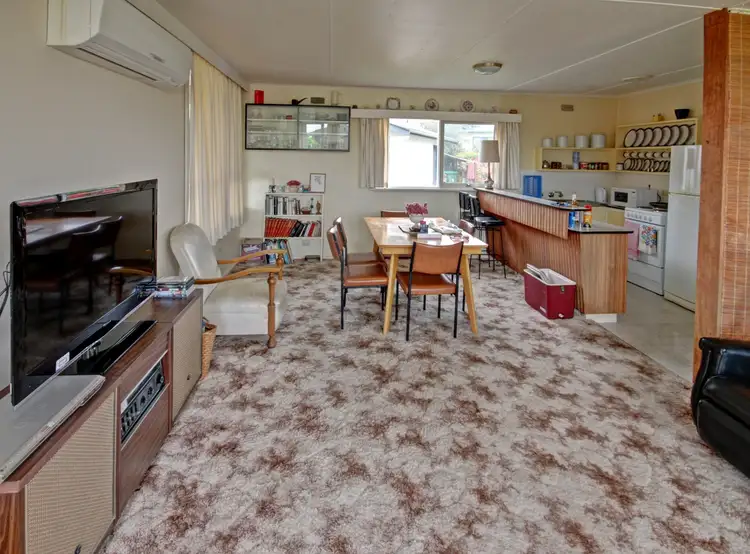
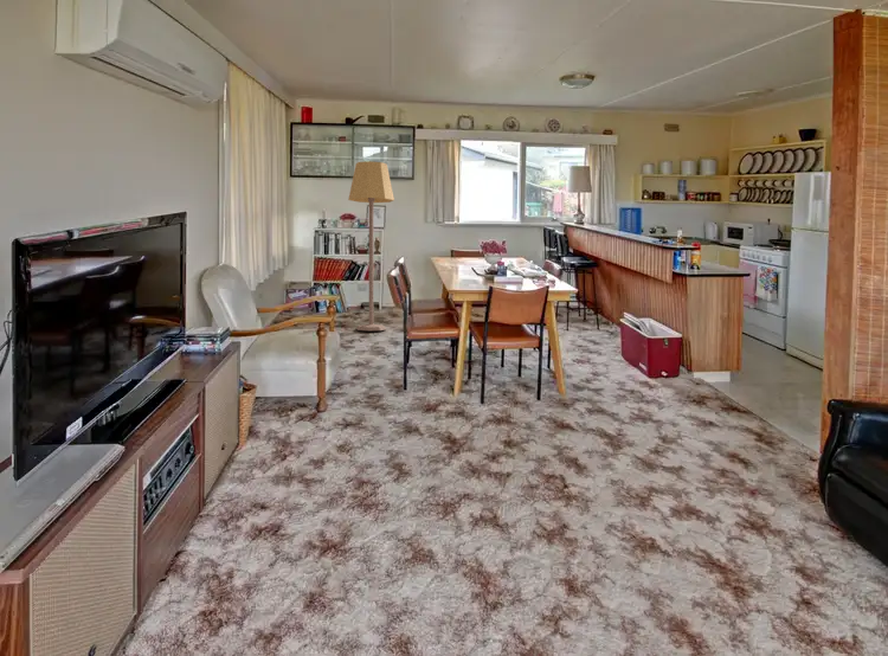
+ lamp [347,160,395,332]
